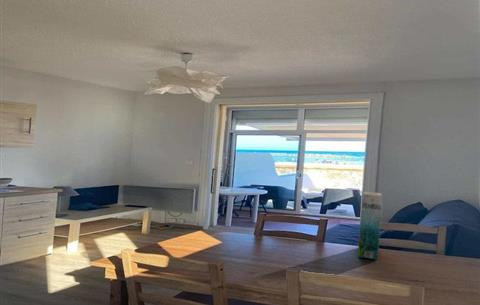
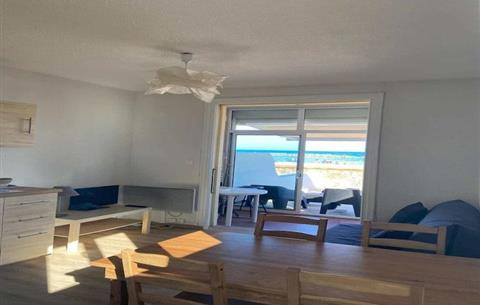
- cereal box [357,191,384,261]
